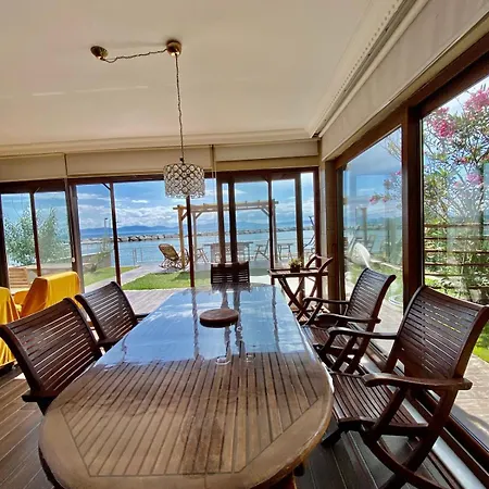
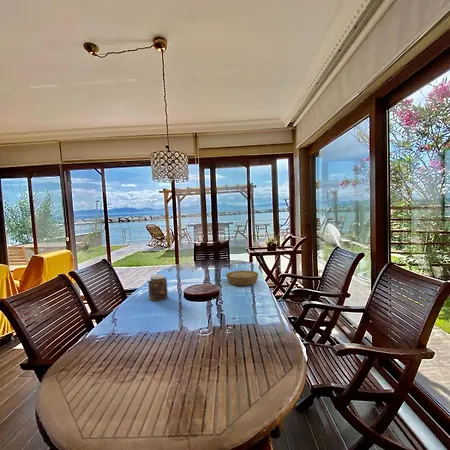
+ bowl [225,269,260,287]
+ jar [147,273,169,302]
